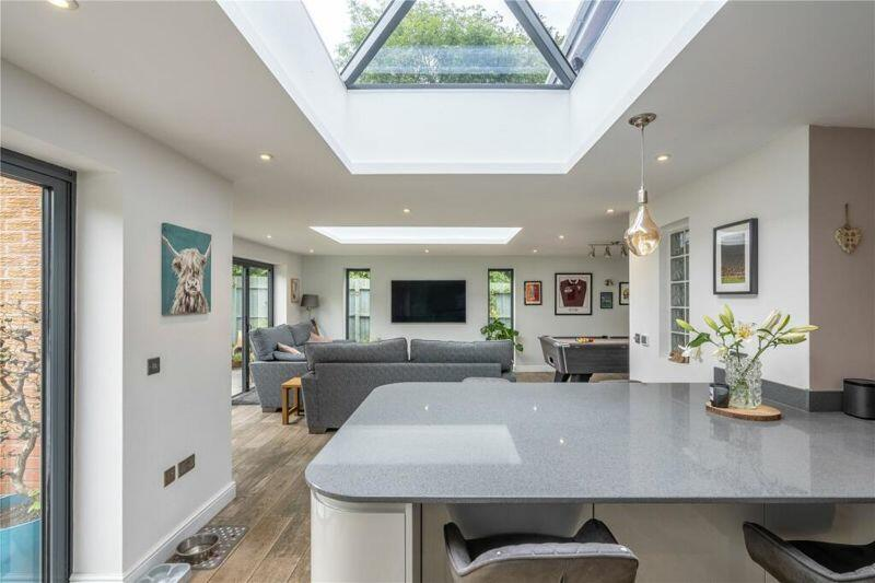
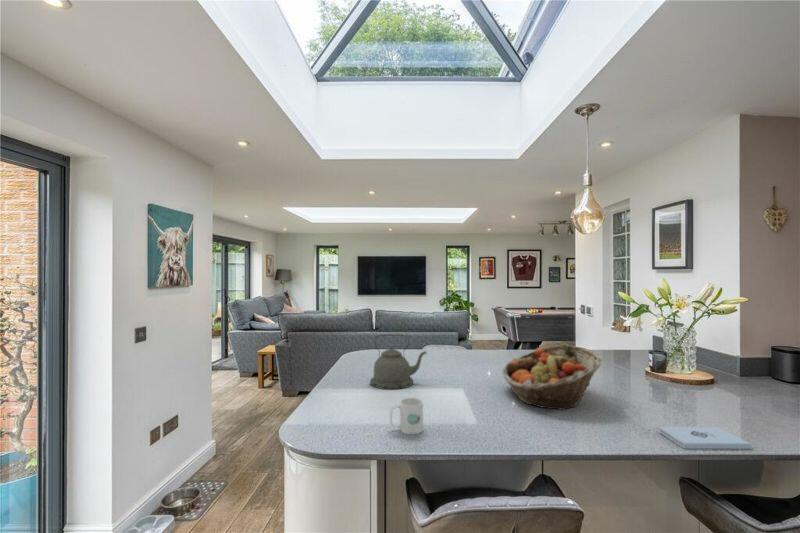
+ notepad [658,426,752,450]
+ mug [389,397,424,435]
+ kettle [369,333,427,390]
+ fruit basket [501,344,603,411]
